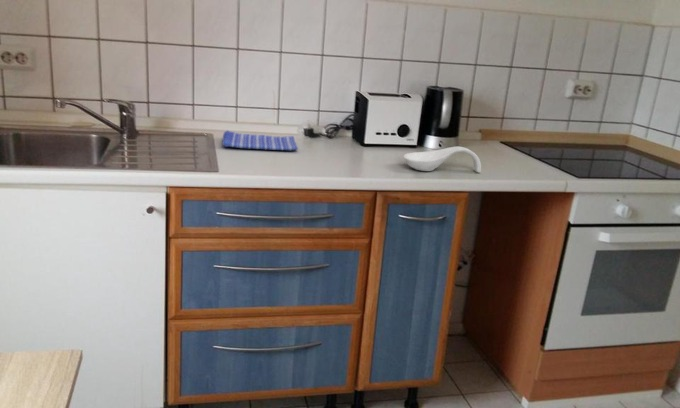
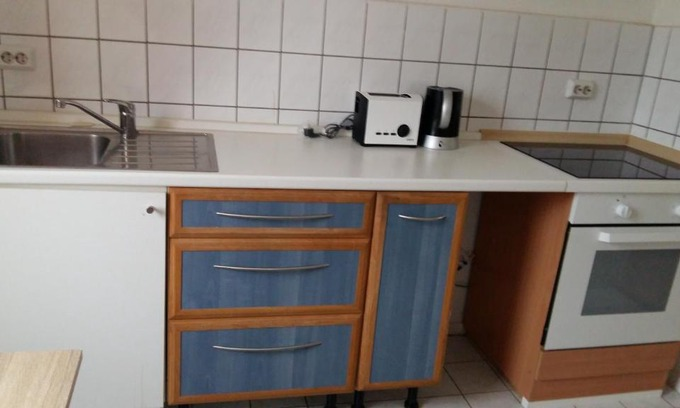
- spoon rest [402,146,482,173]
- dish towel [221,129,299,151]
